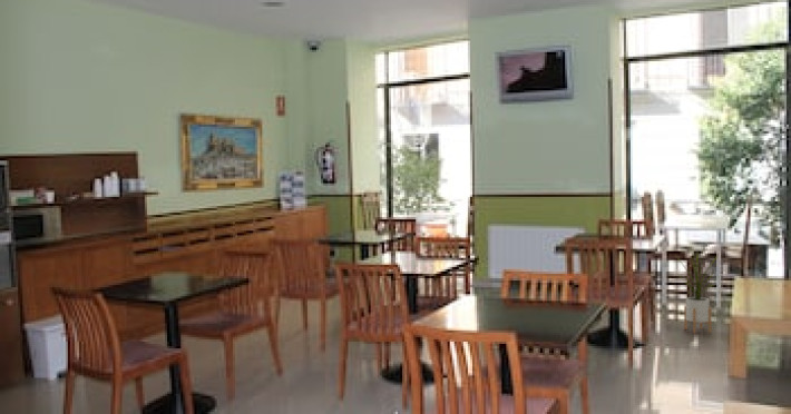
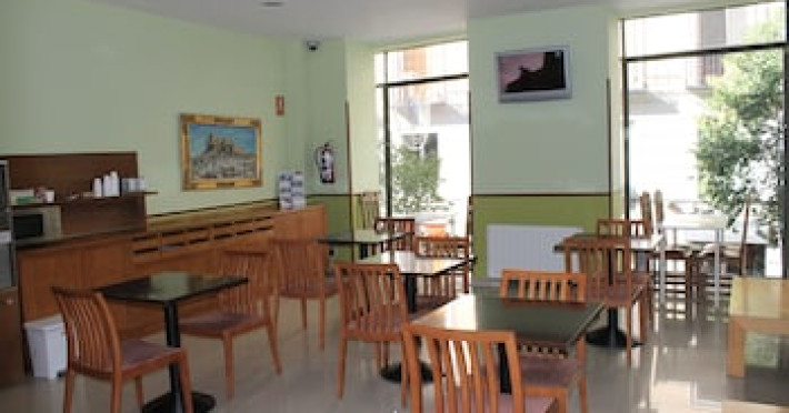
- house plant [675,247,721,334]
